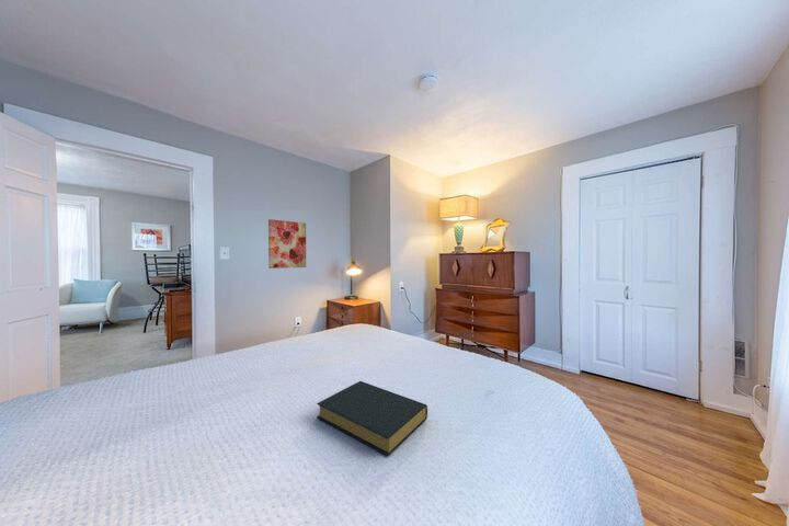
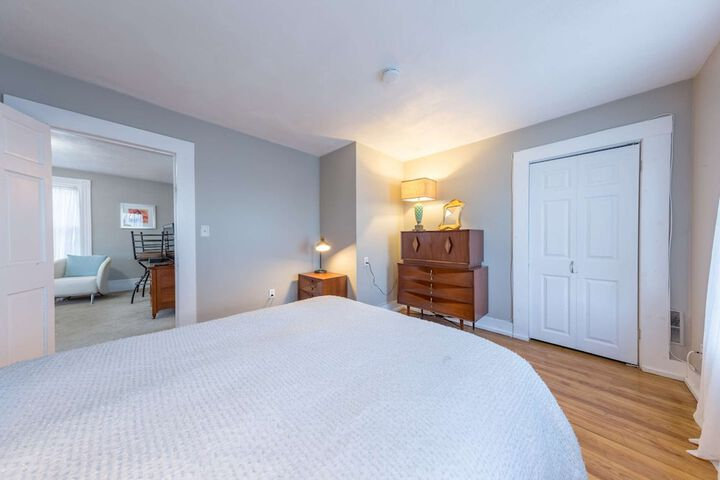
- wall art [267,218,307,270]
- hardback book [316,380,428,457]
